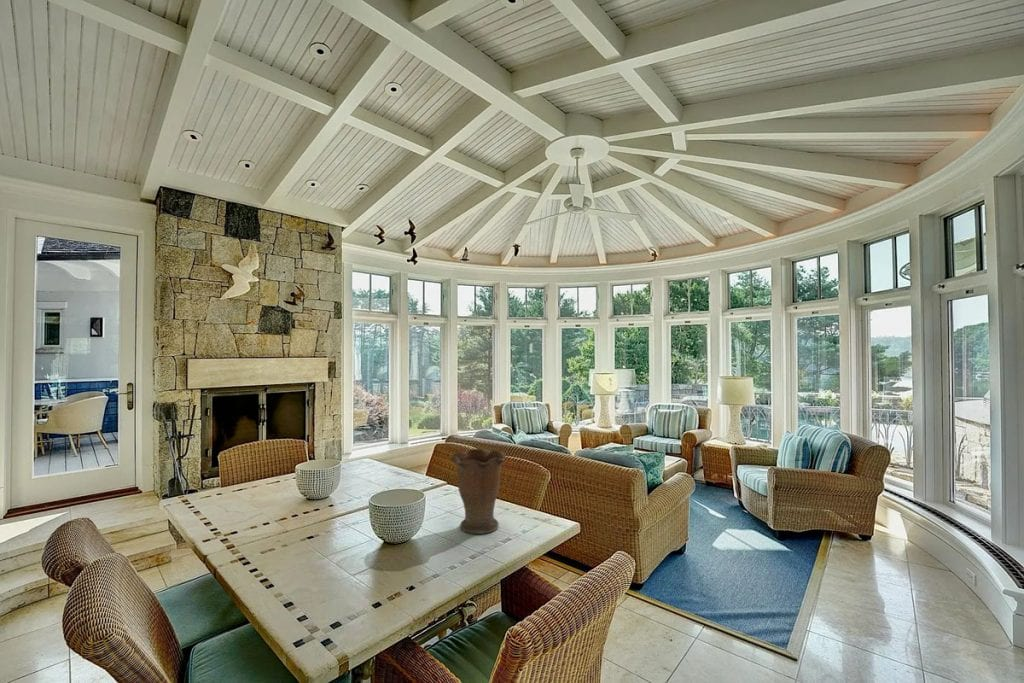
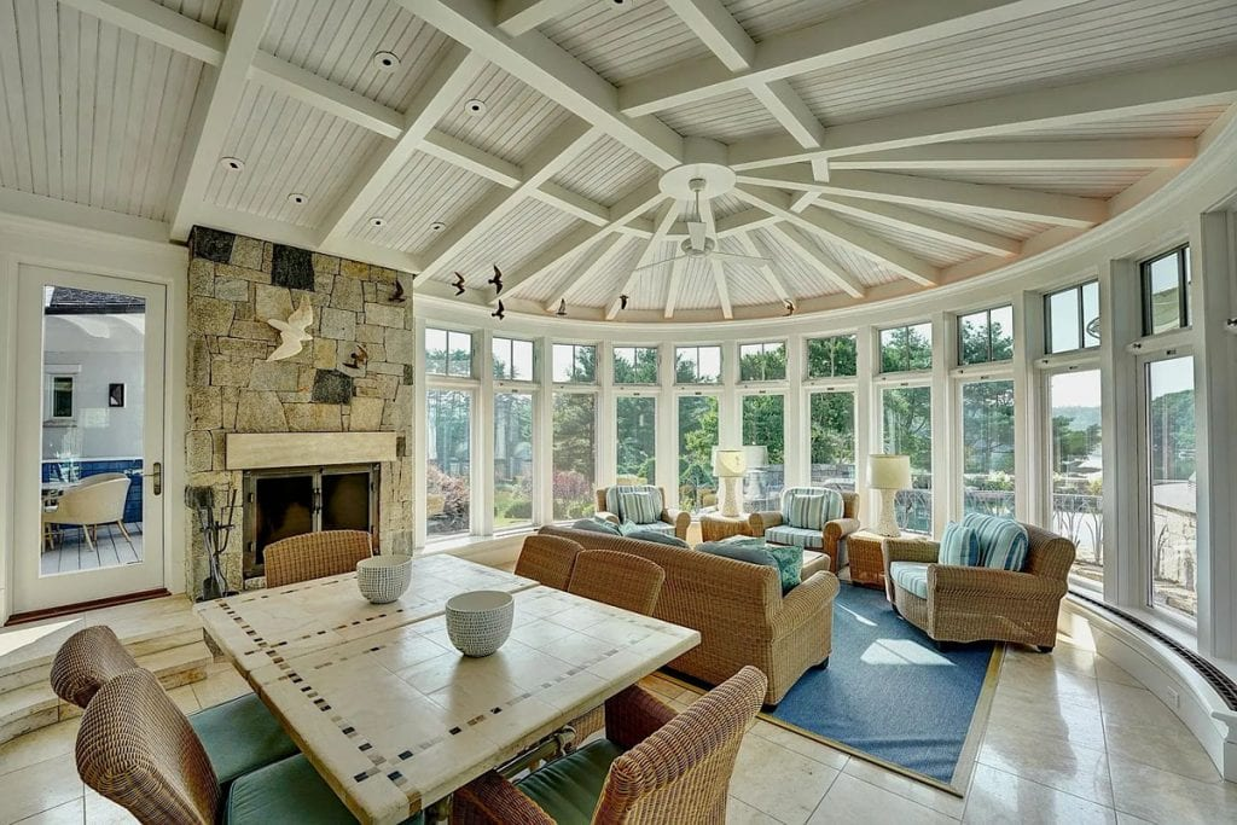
- vase [449,448,507,535]
